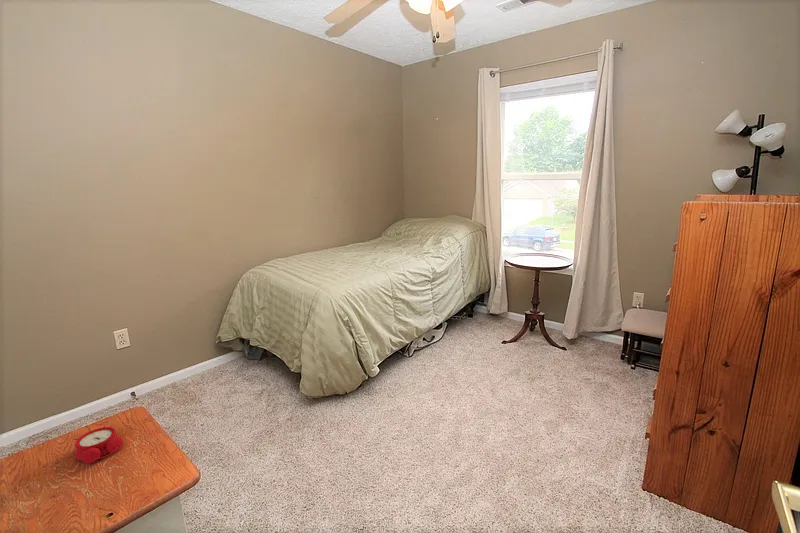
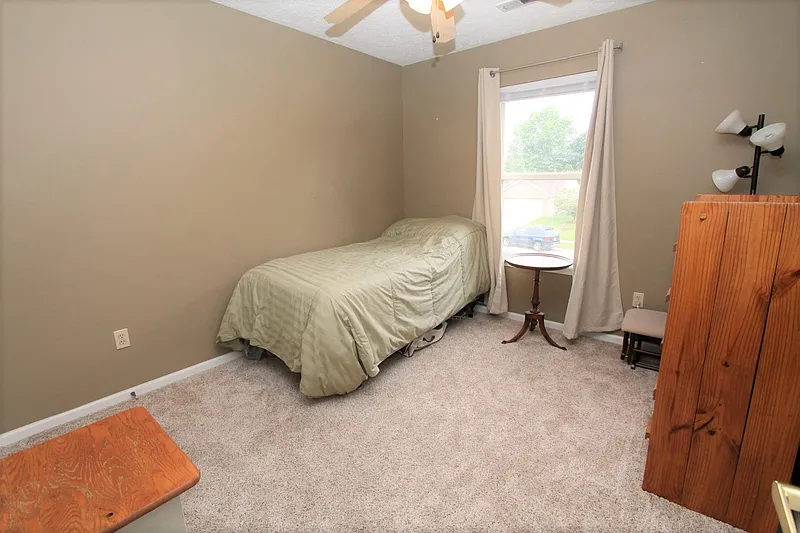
- alarm clock [73,425,124,465]
